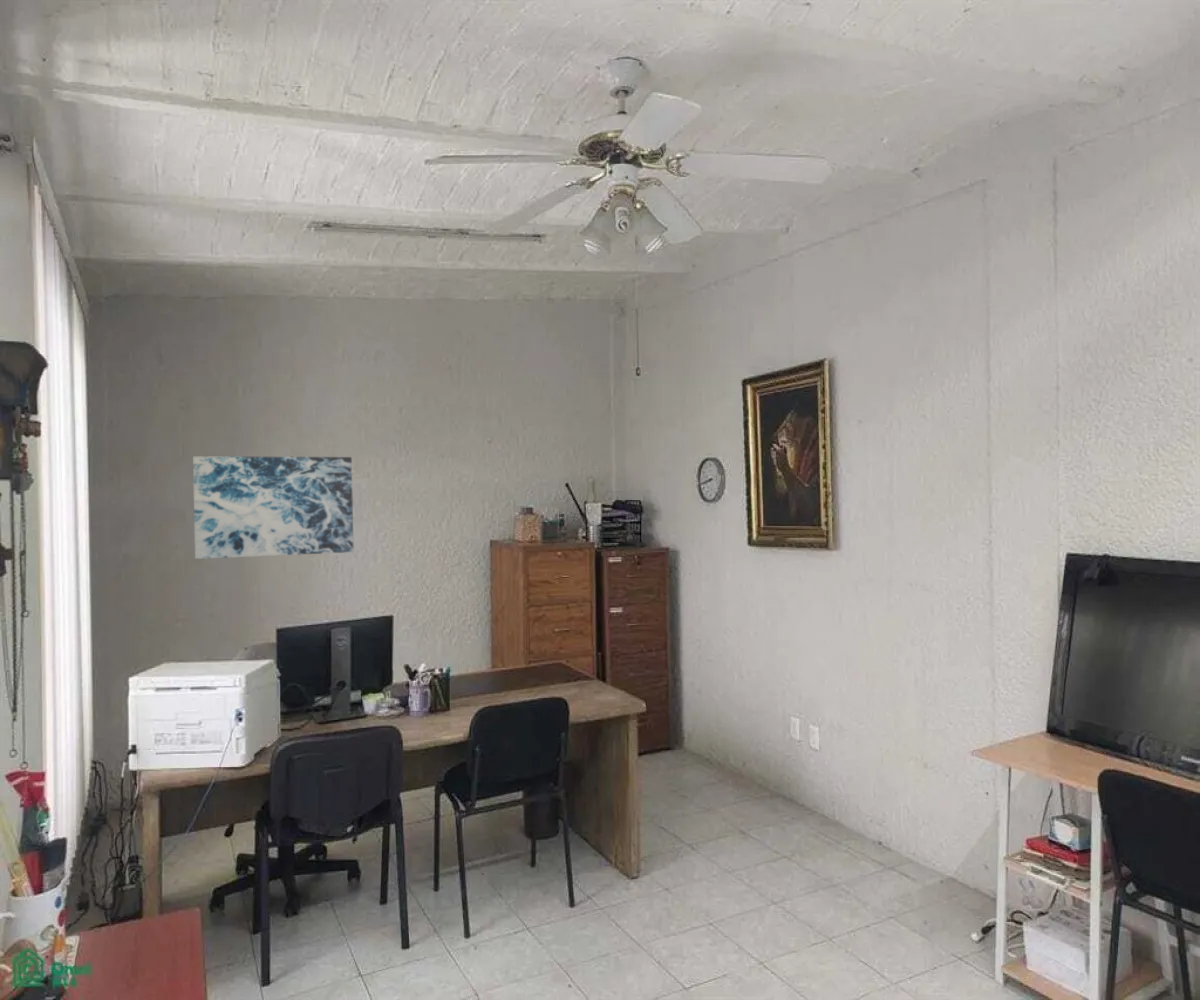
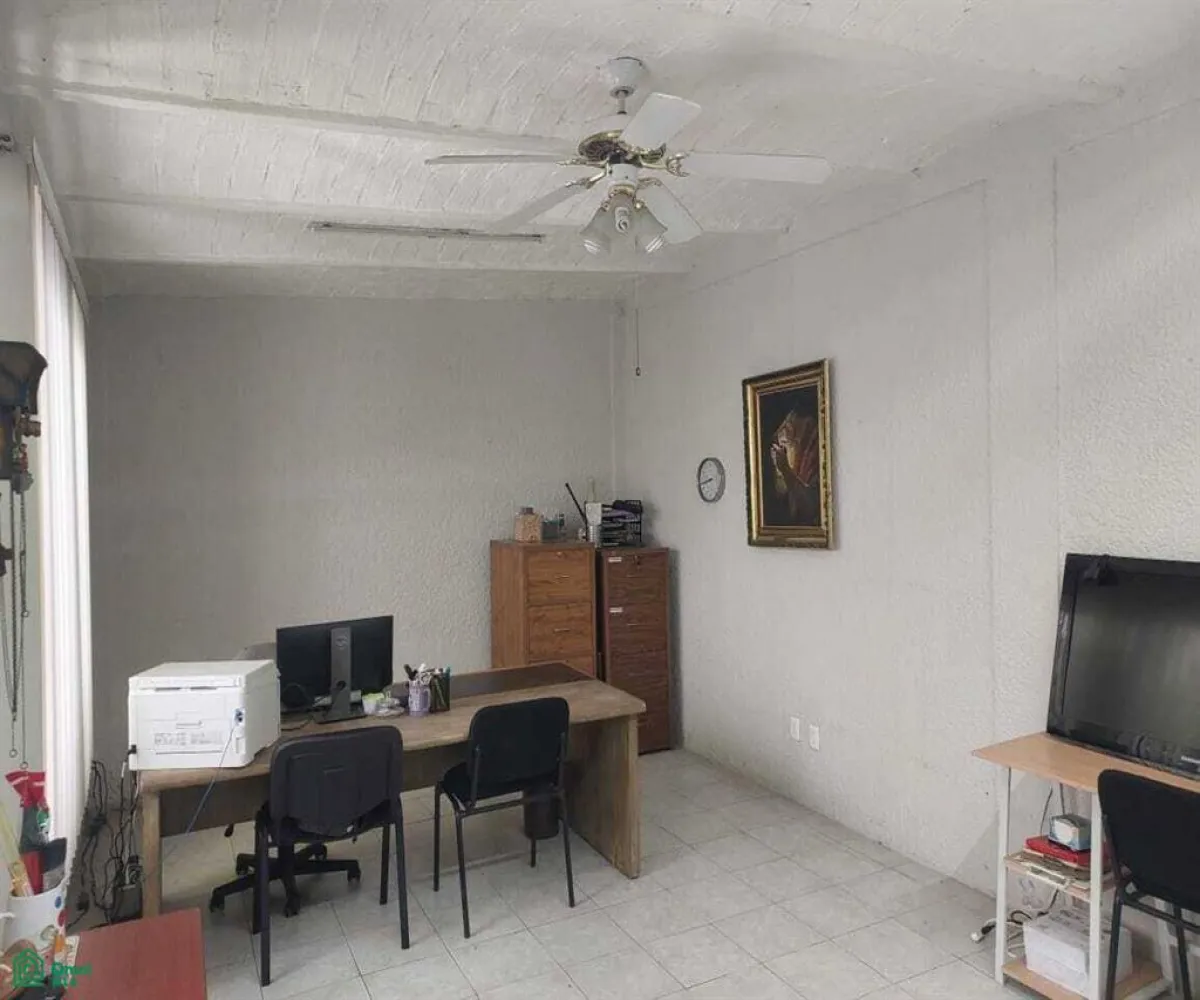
- wall art [192,456,354,560]
